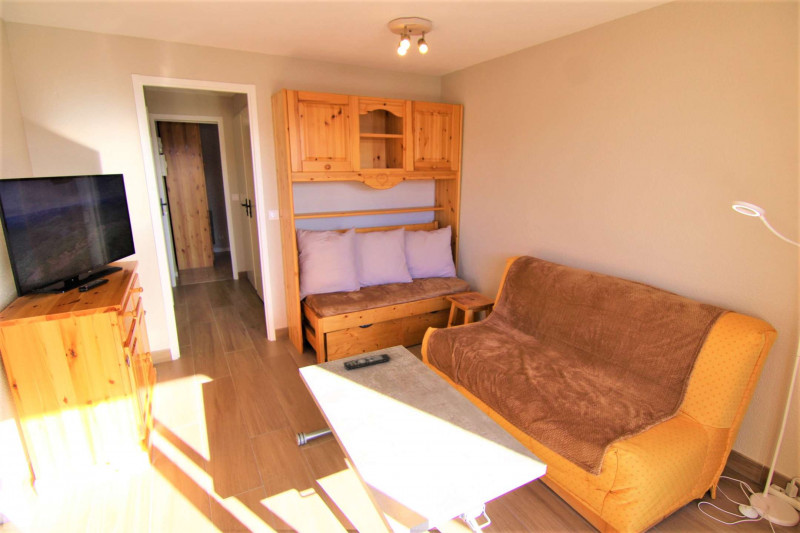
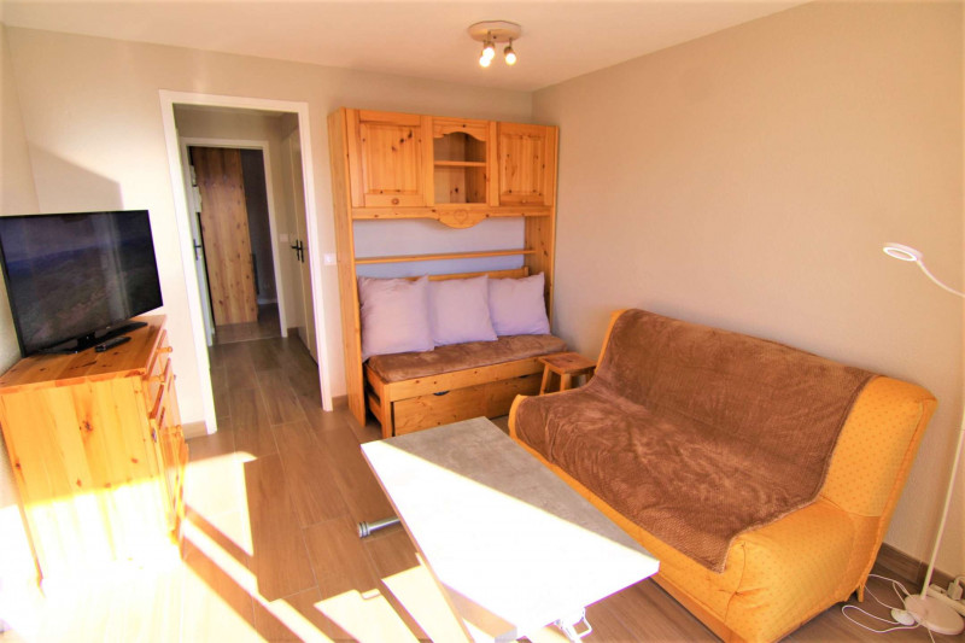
- remote control [343,353,392,371]
